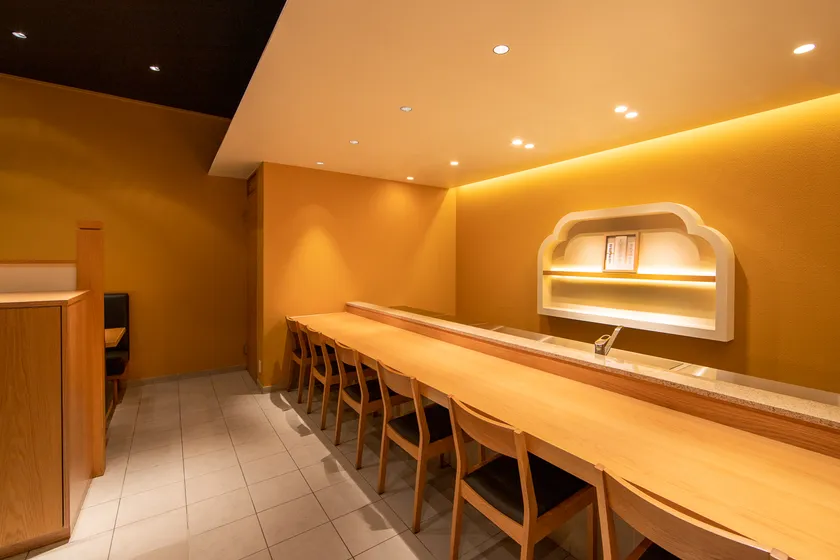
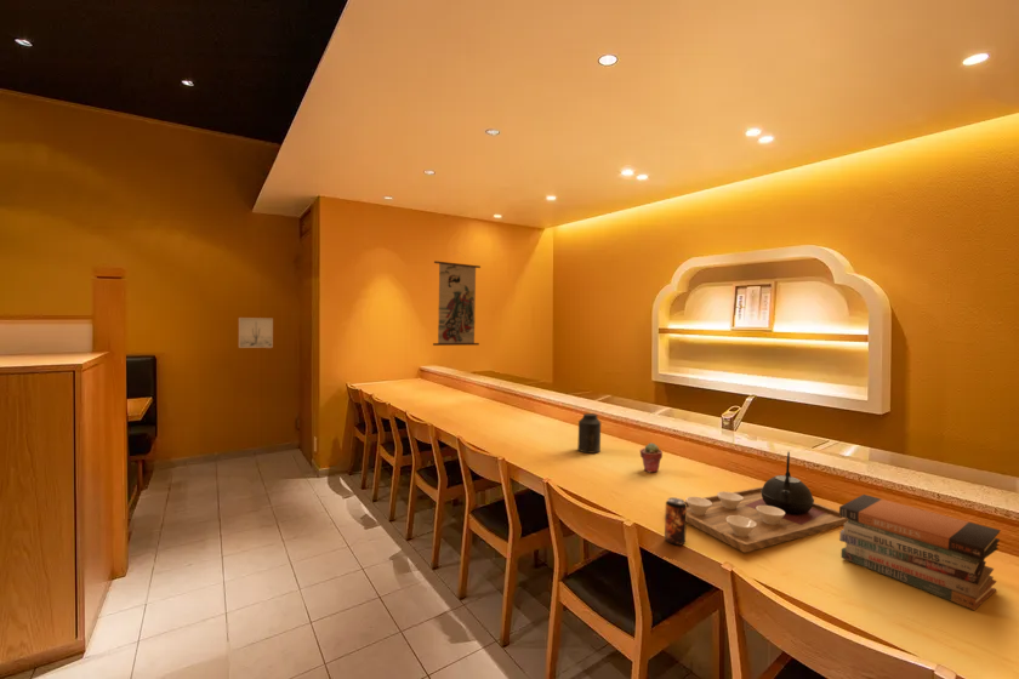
+ canister [576,412,602,455]
+ wall scroll [432,251,482,347]
+ book stack [838,493,1001,611]
+ potted succulent [639,441,664,474]
+ tea set [684,450,848,553]
+ wall art [238,316,274,349]
+ beverage can [664,496,688,547]
